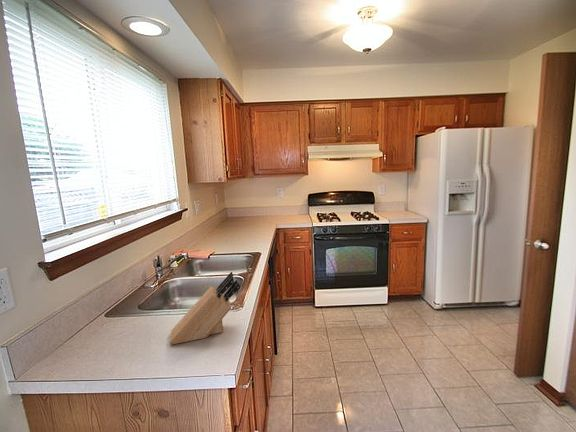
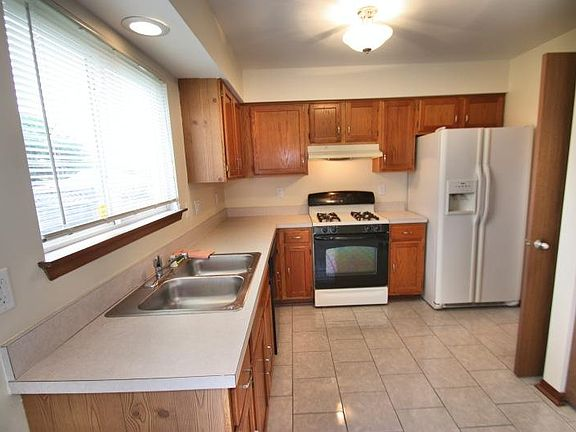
- knife block [168,271,241,345]
